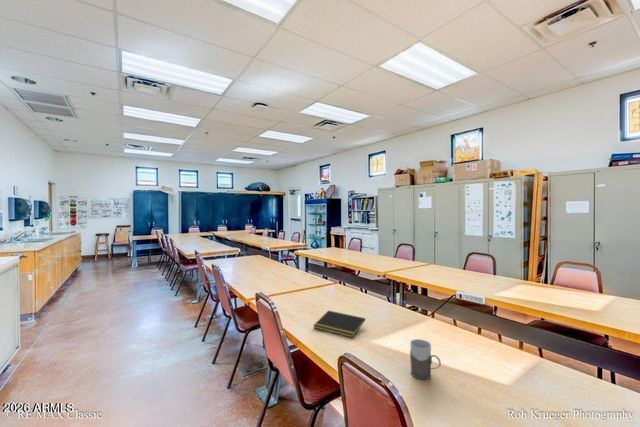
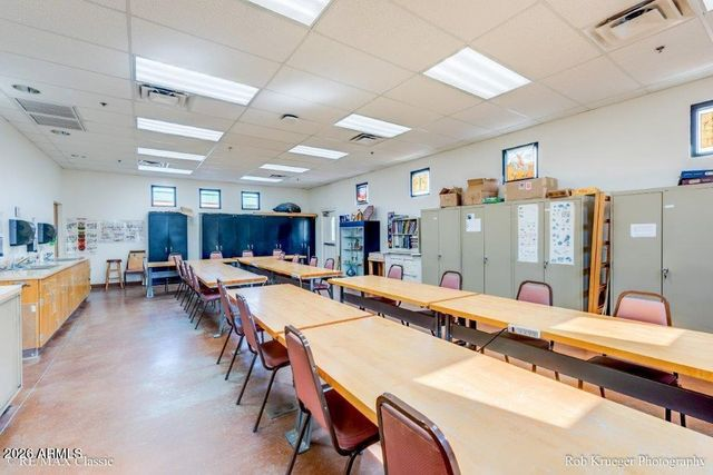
- mug [409,338,442,380]
- notepad [312,310,366,338]
